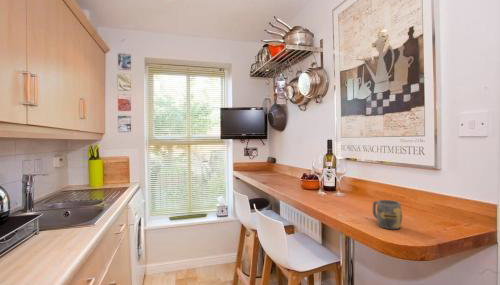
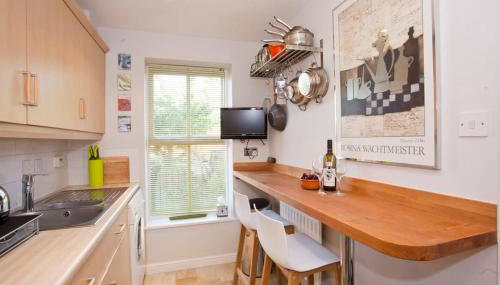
- mug [372,199,403,230]
